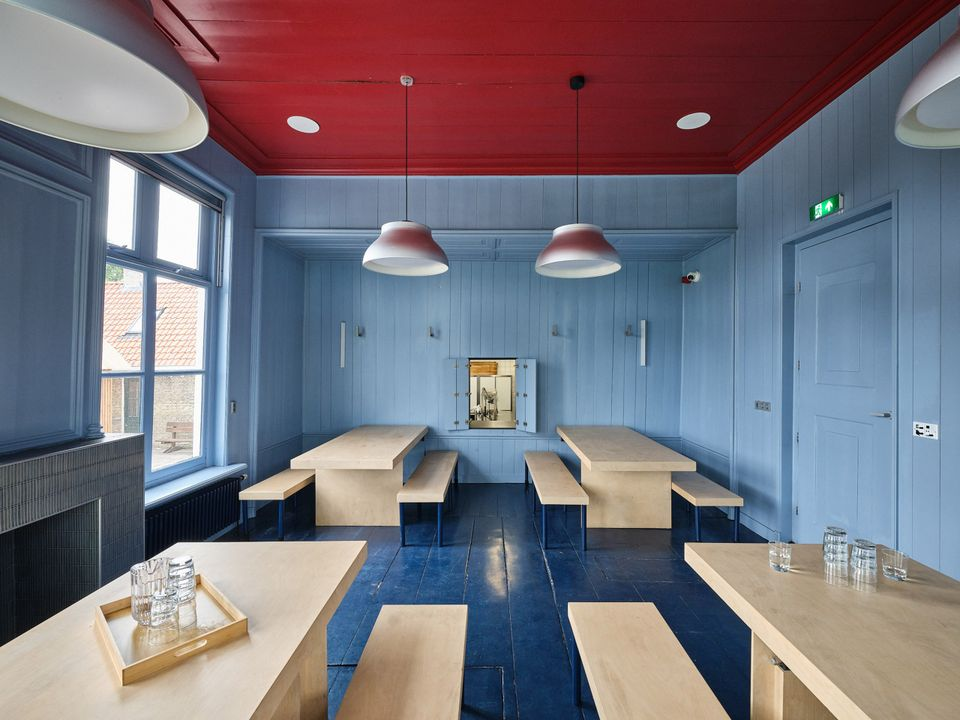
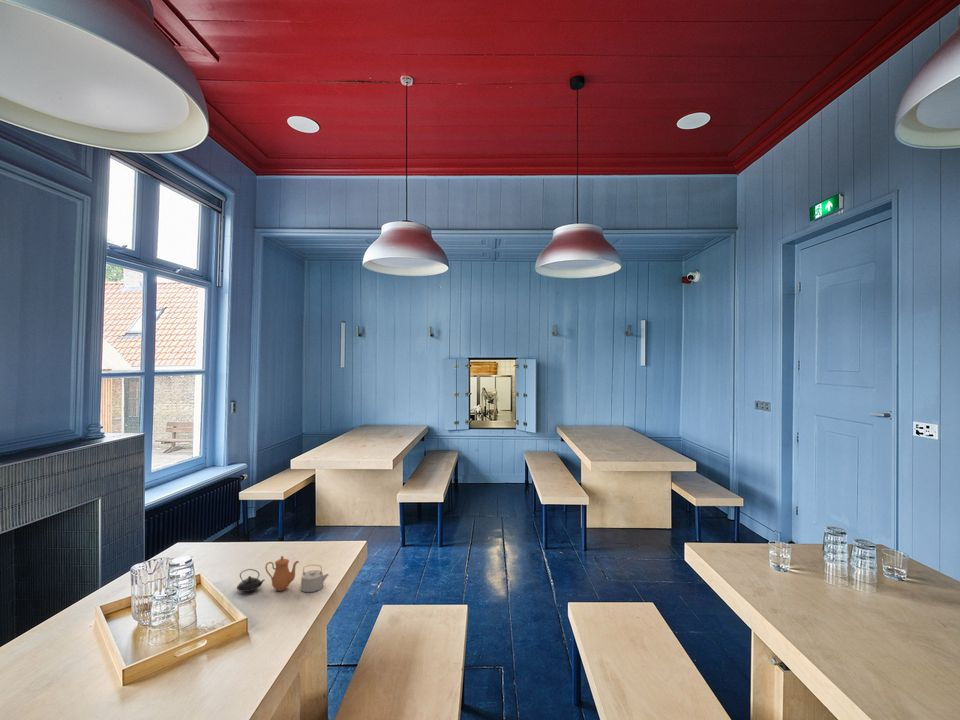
+ teapot [236,555,329,593]
